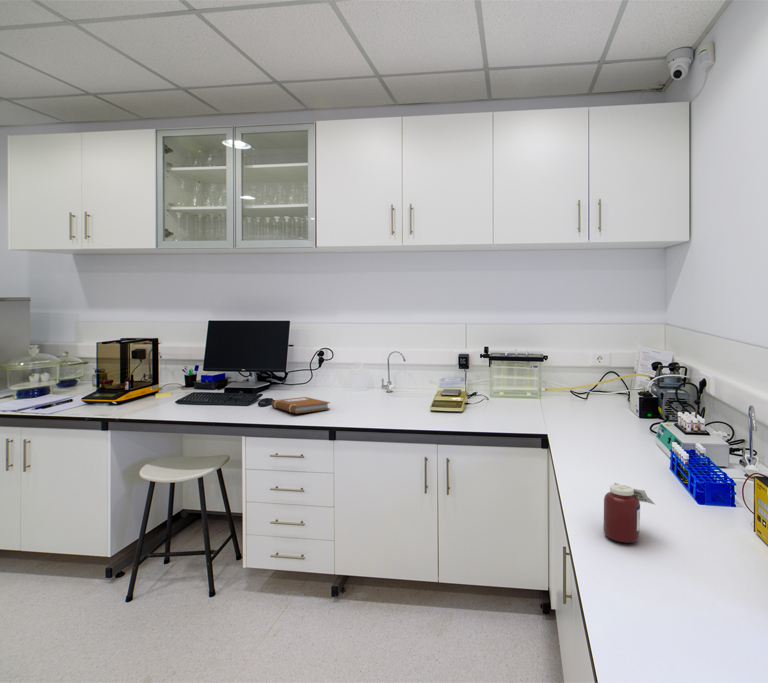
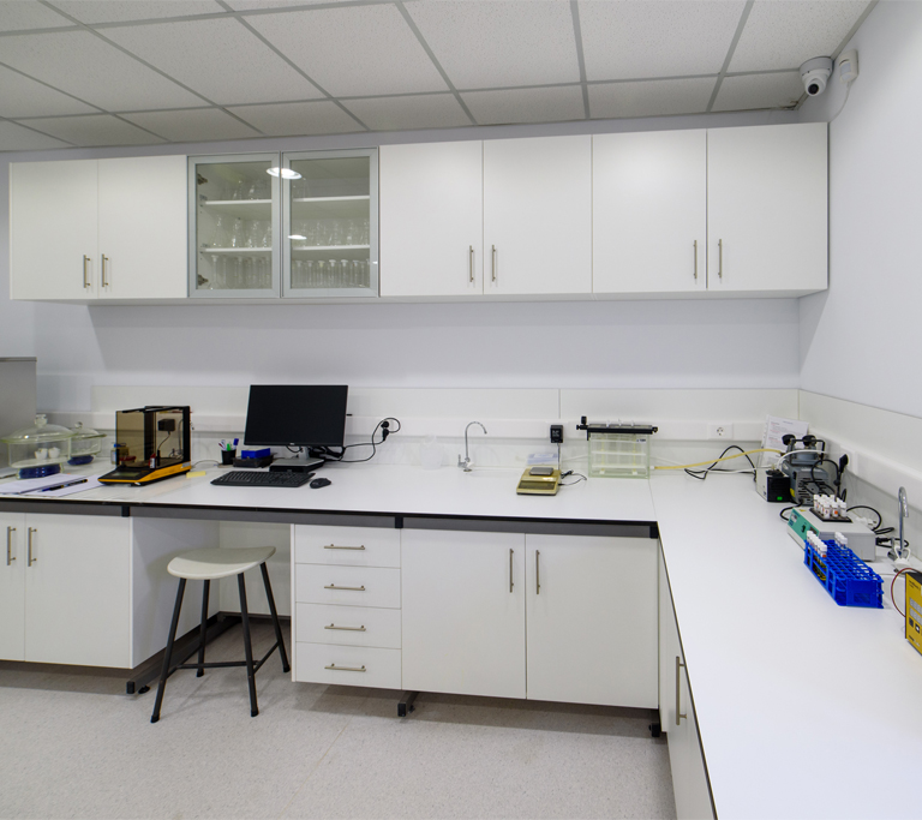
- notebook [270,396,331,414]
- jar [602,482,656,544]
